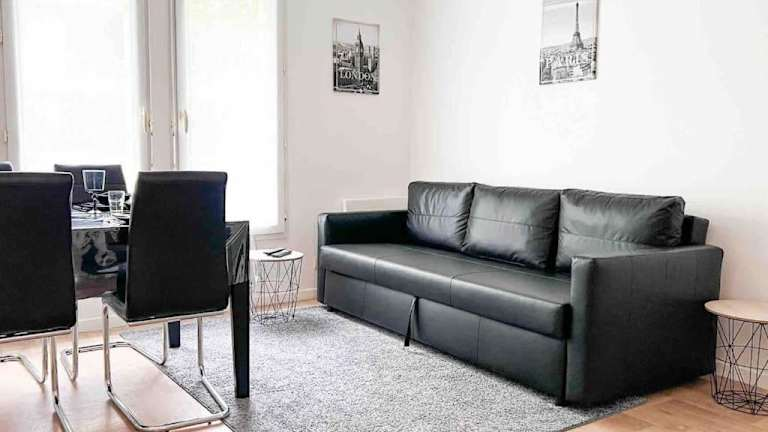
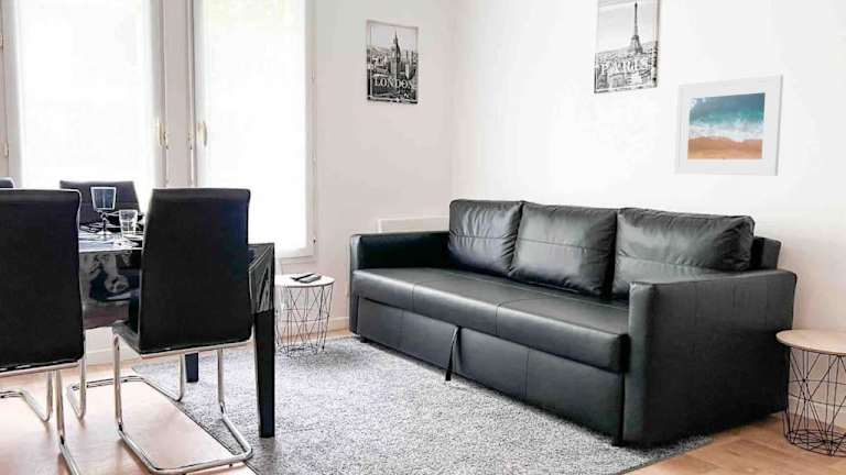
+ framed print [673,74,784,177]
